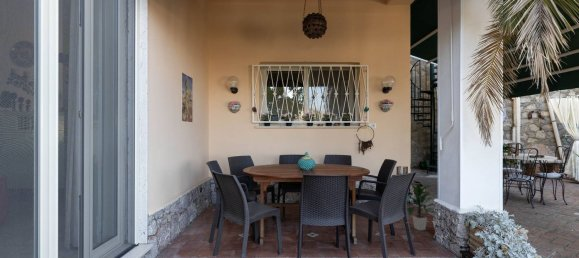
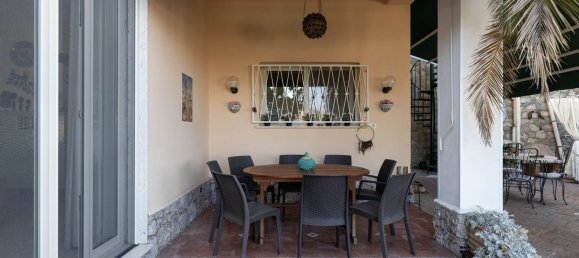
- indoor plant [406,182,435,232]
